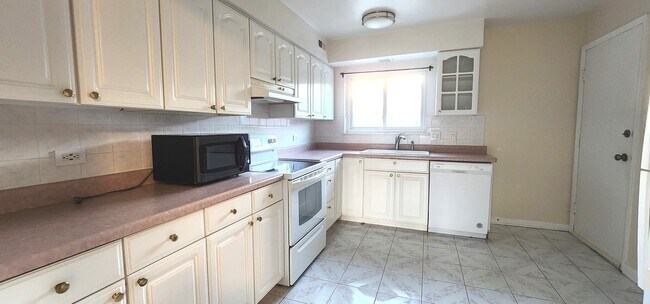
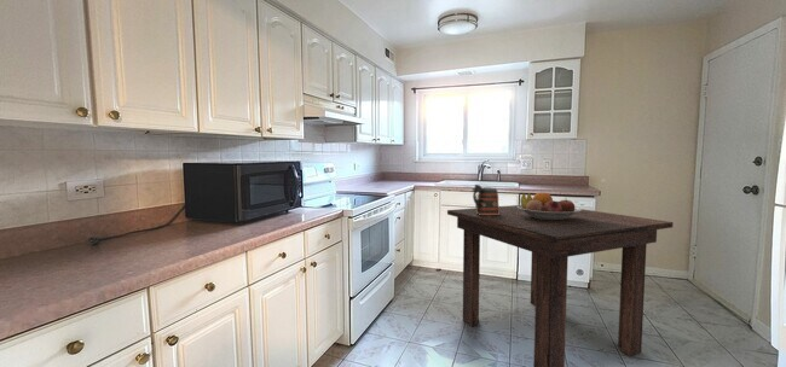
+ fruit bowl [518,191,582,220]
+ beer stein [472,183,499,215]
+ dining table [446,204,675,367]
